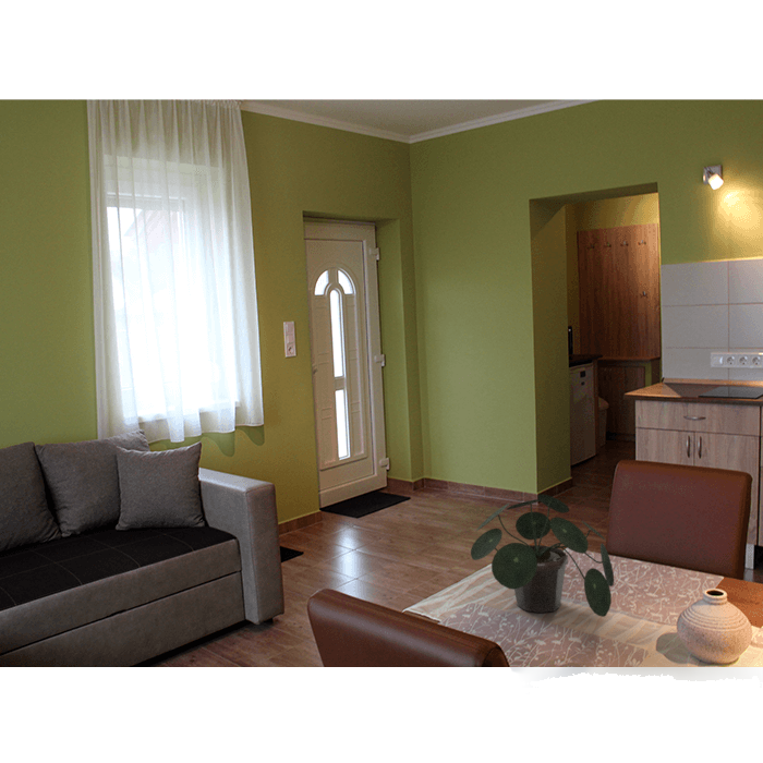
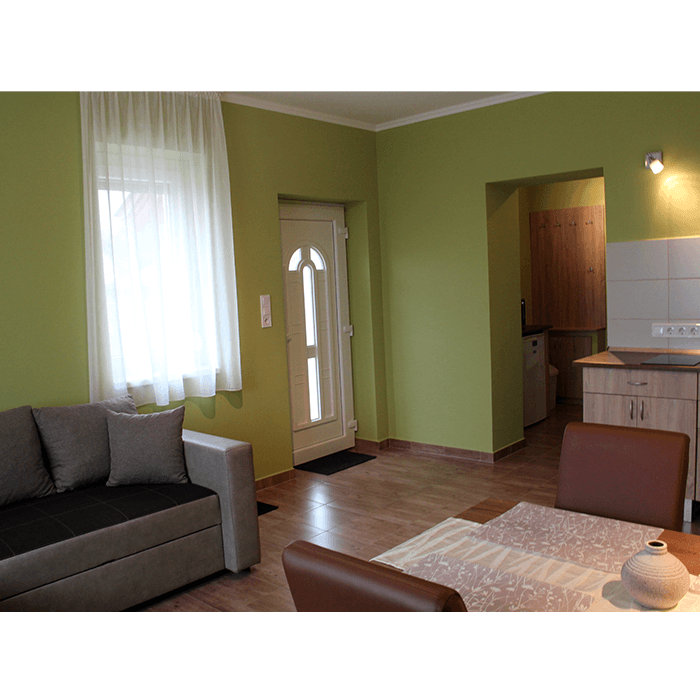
- potted plant [470,493,615,618]
